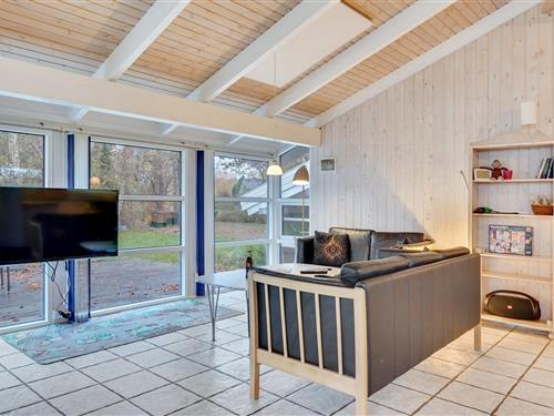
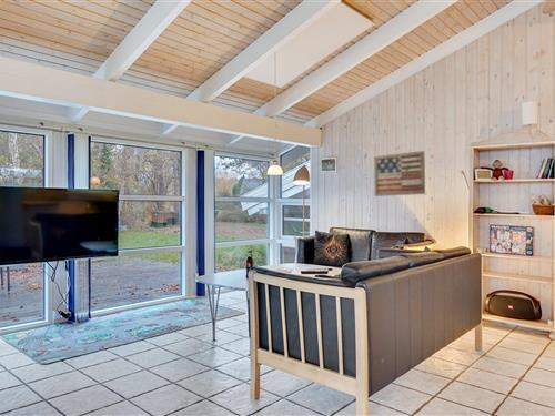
+ wall art [373,150,426,197]
